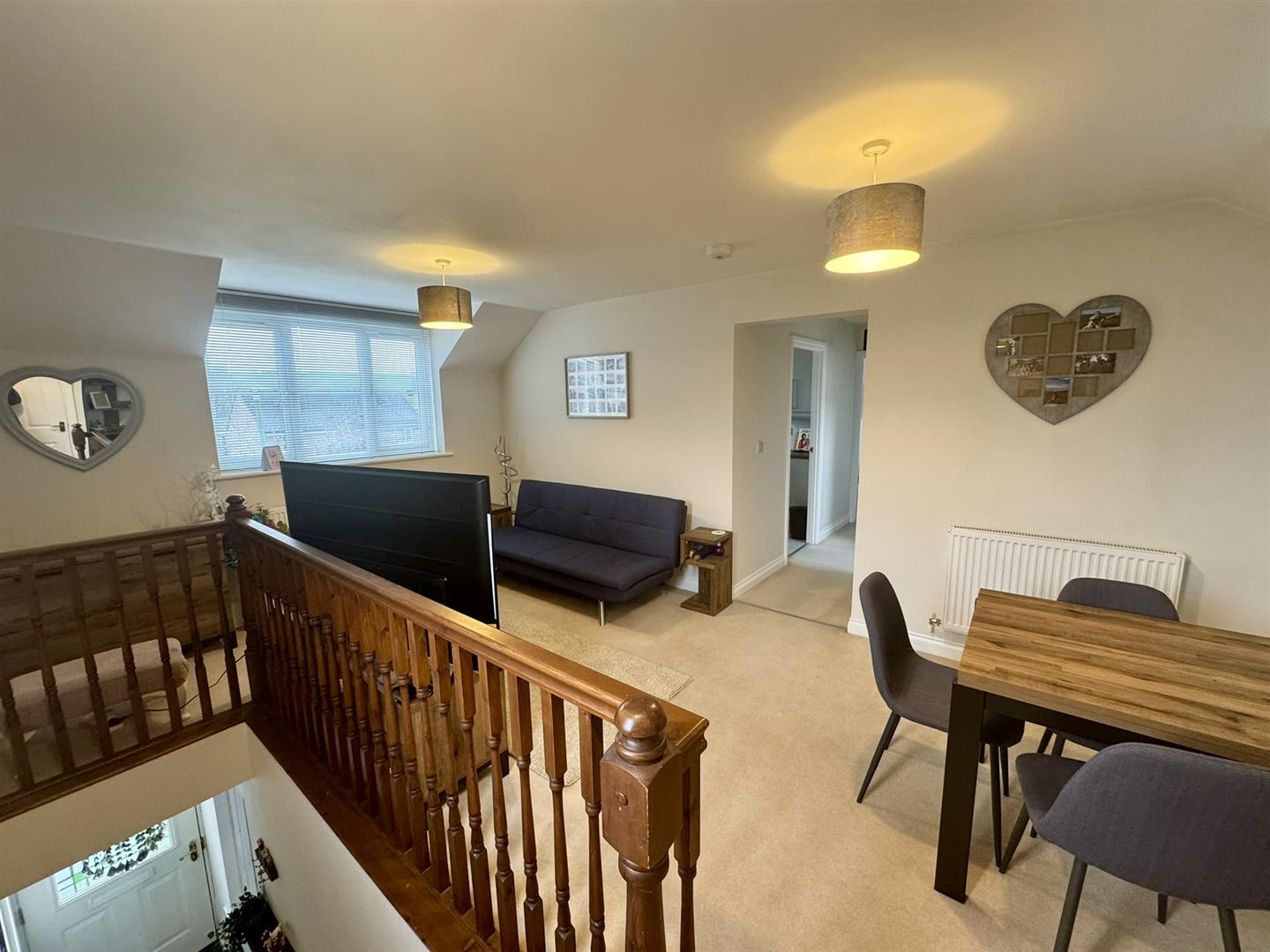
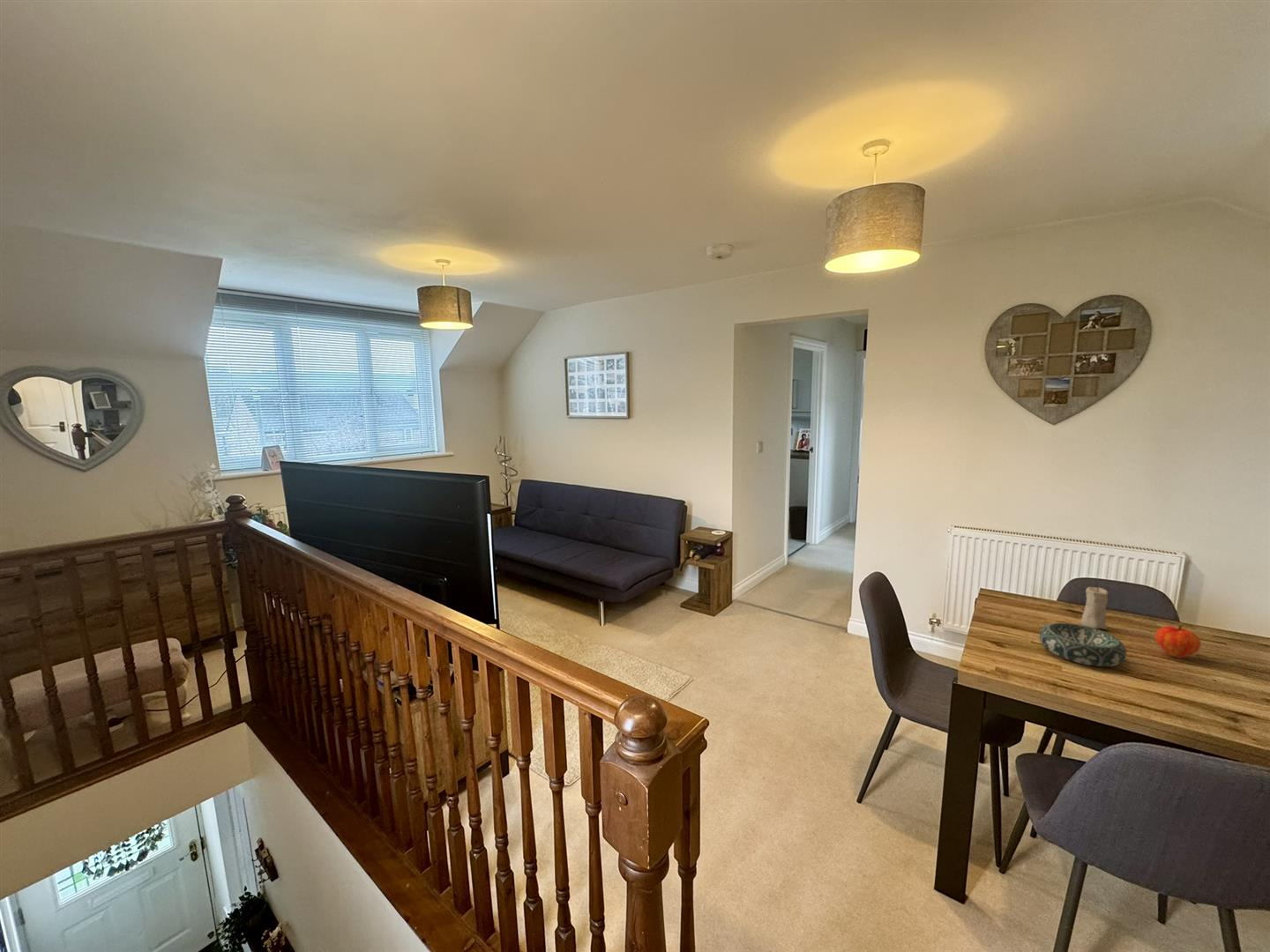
+ decorative bowl [1038,621,1128,667]
+ candle [1080,584,1109,630]
+ fruit [1154,623,1202,659]
